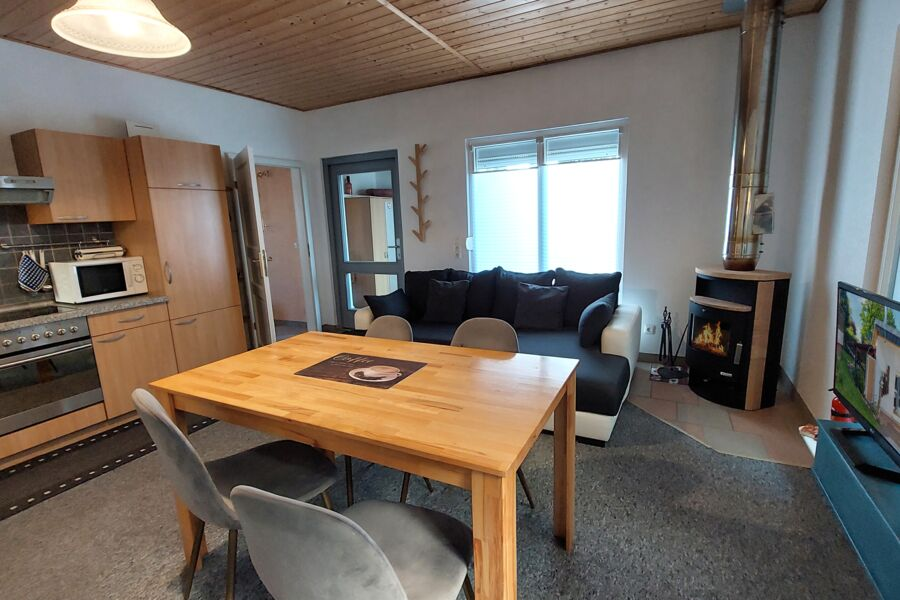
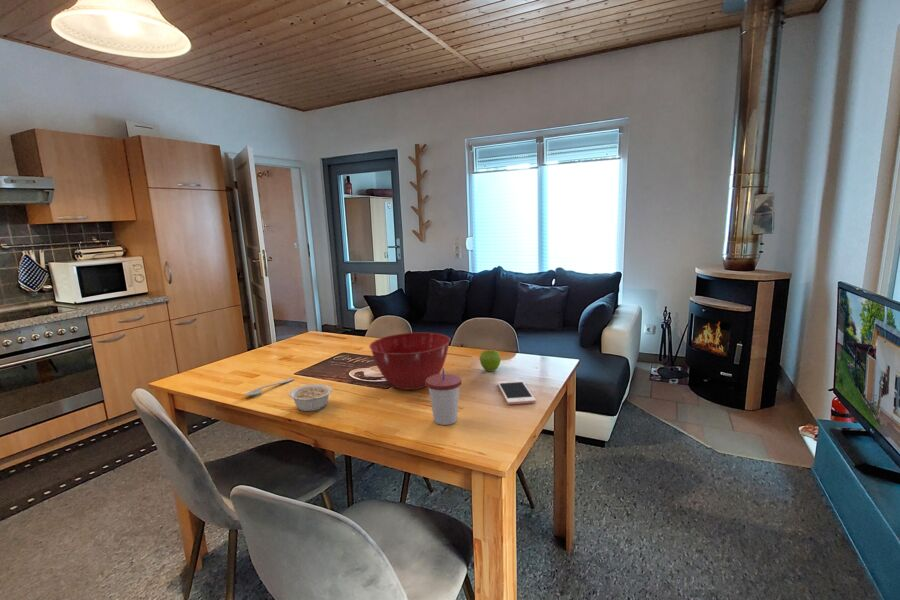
+ cup [426,367,462,426]
+ fruit [479,349,502,372]
+ spoon [243,377,295,397]
+ legume [288,383,333,412]
+ mixing bowl [368,332,451,391]
+ cell phone [496,379,537,406]
